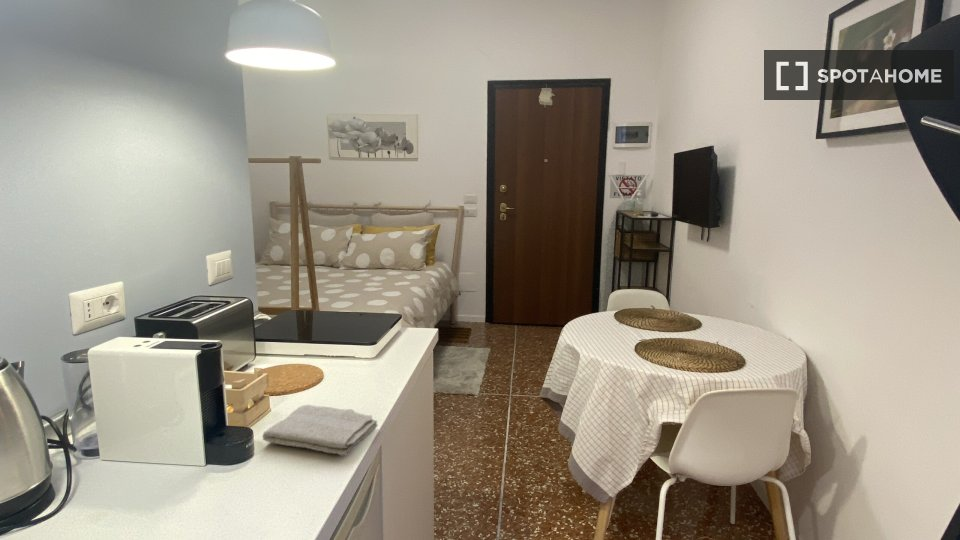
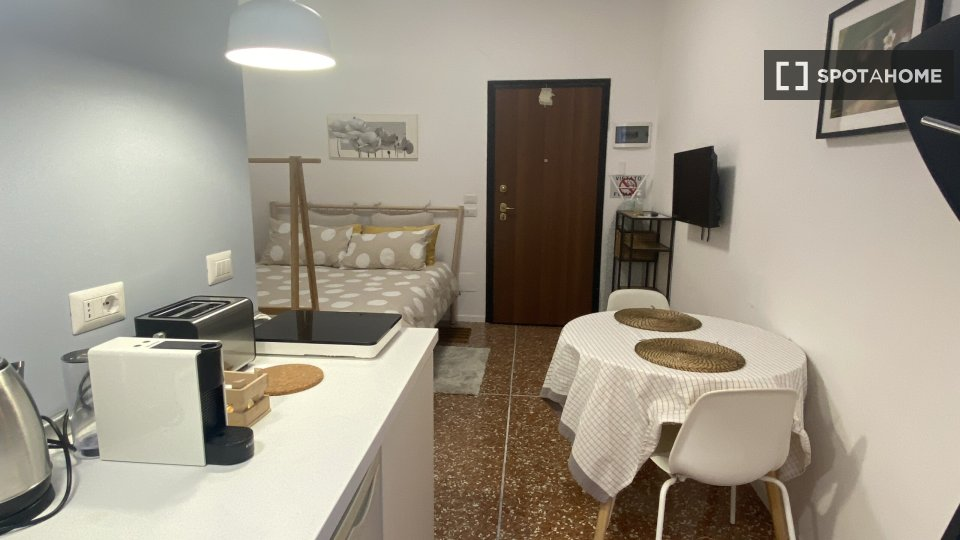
- washcloth [262,404,379,457]
